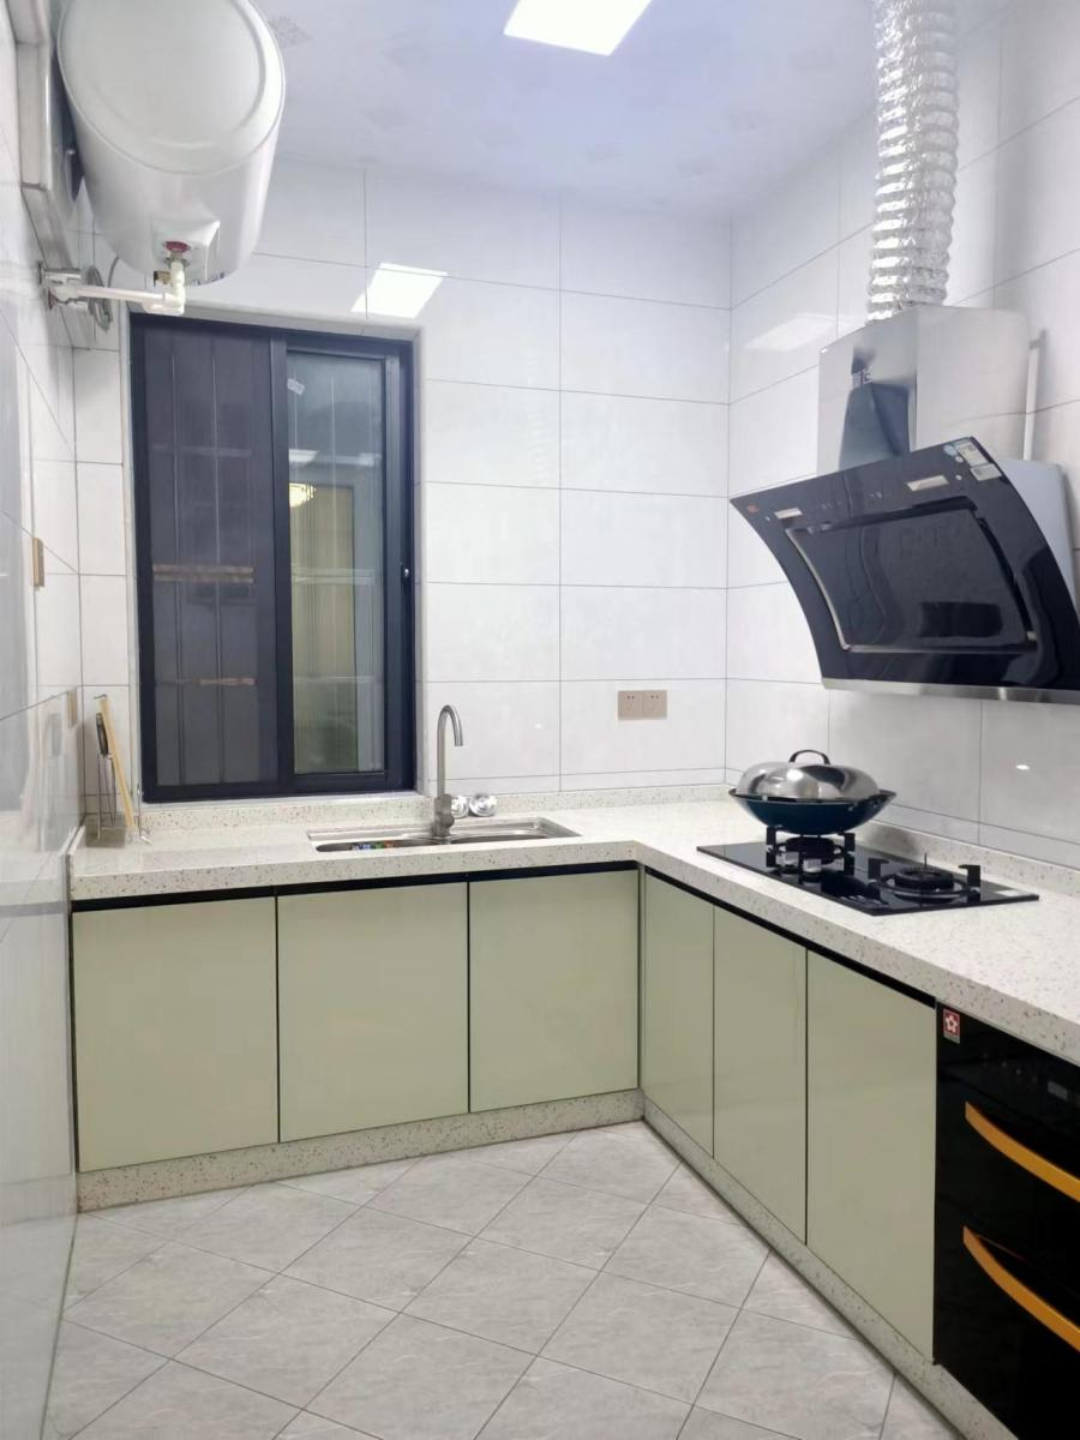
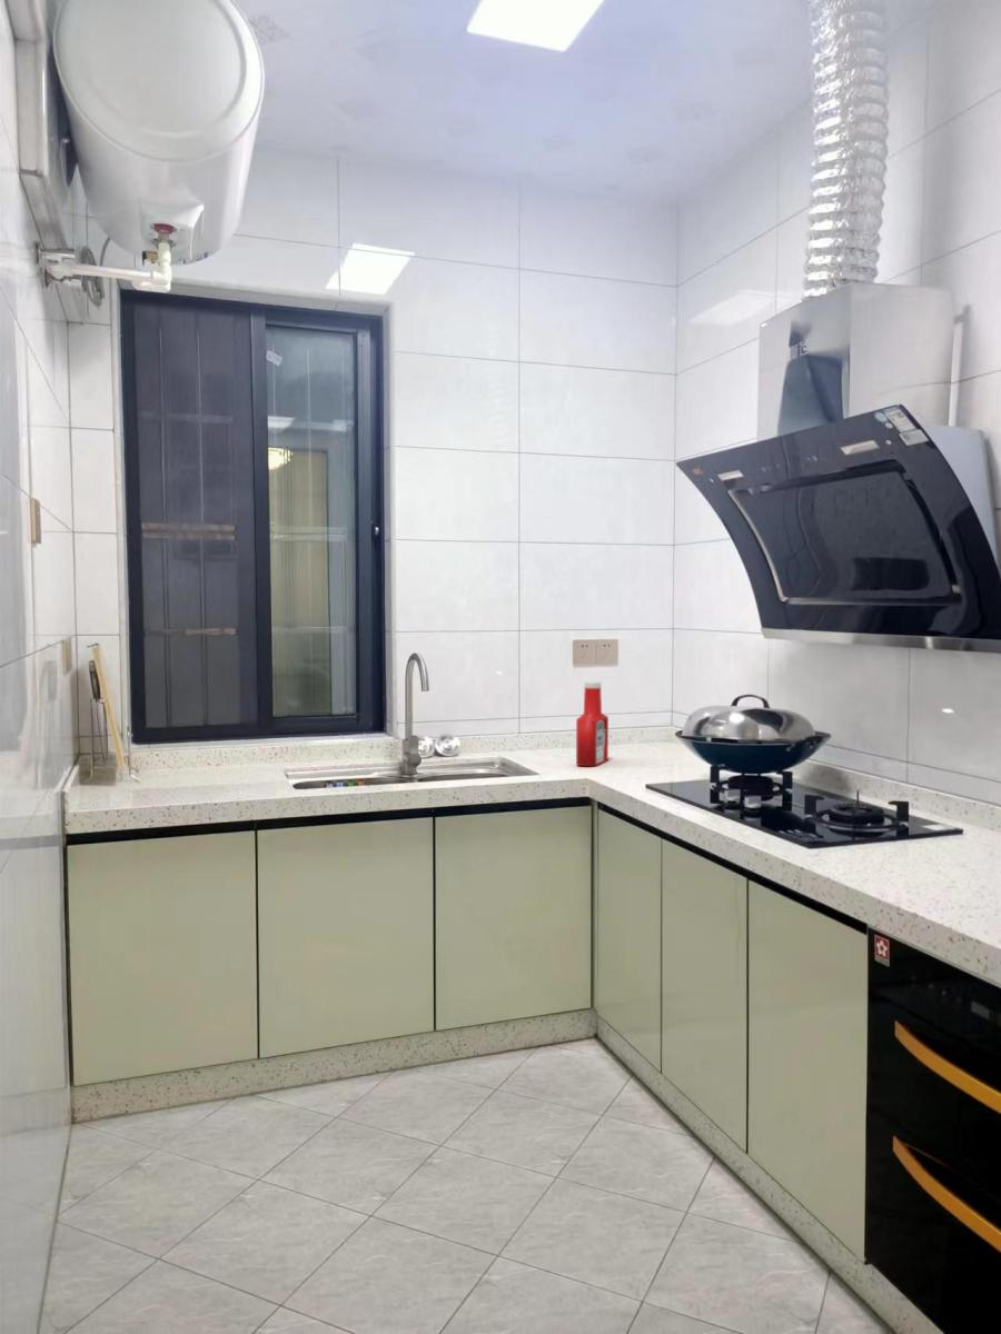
+ soap bottle [575,680,609,767]
